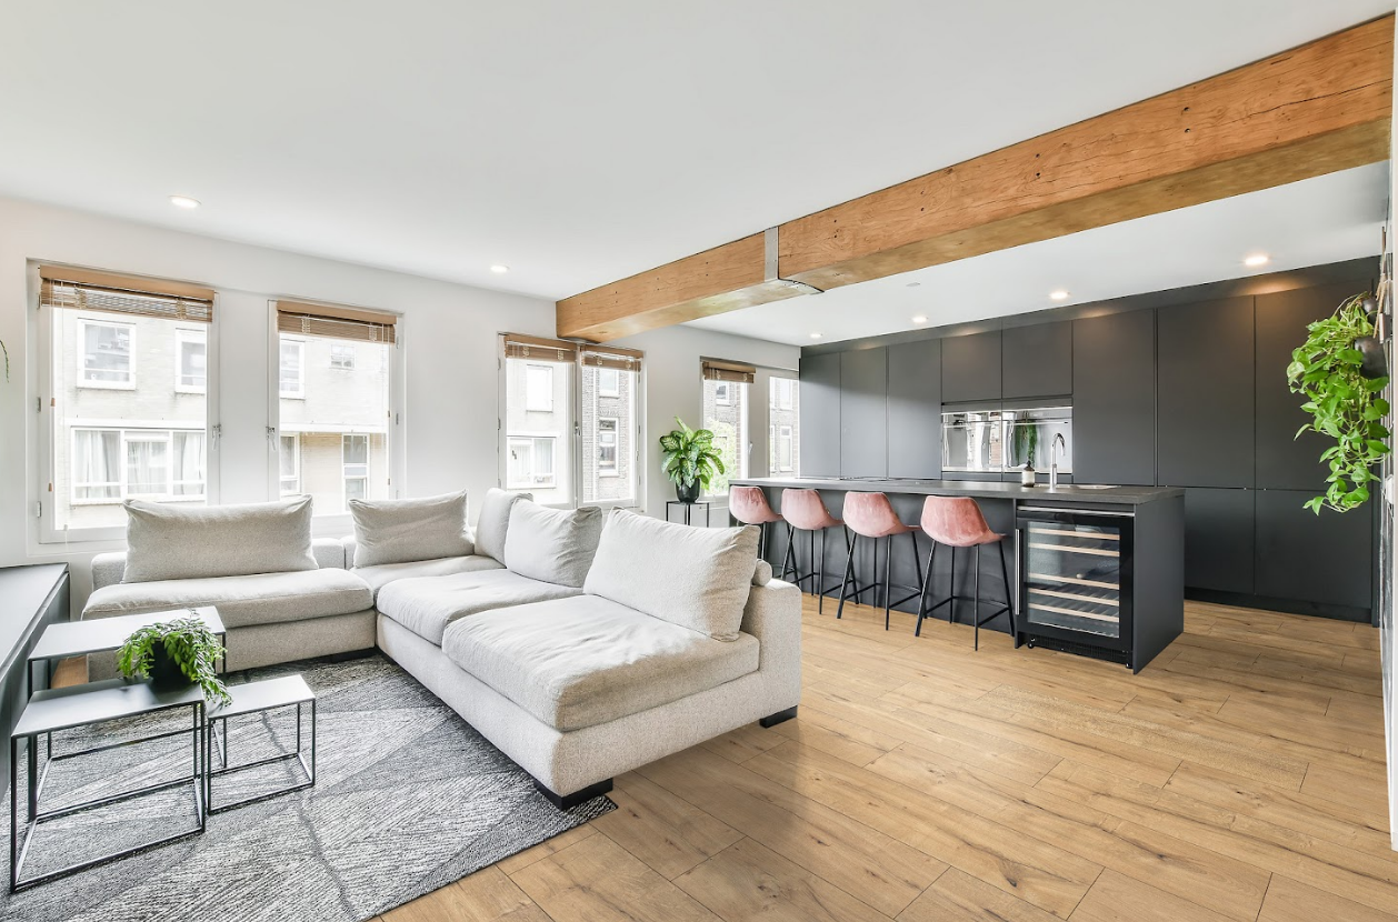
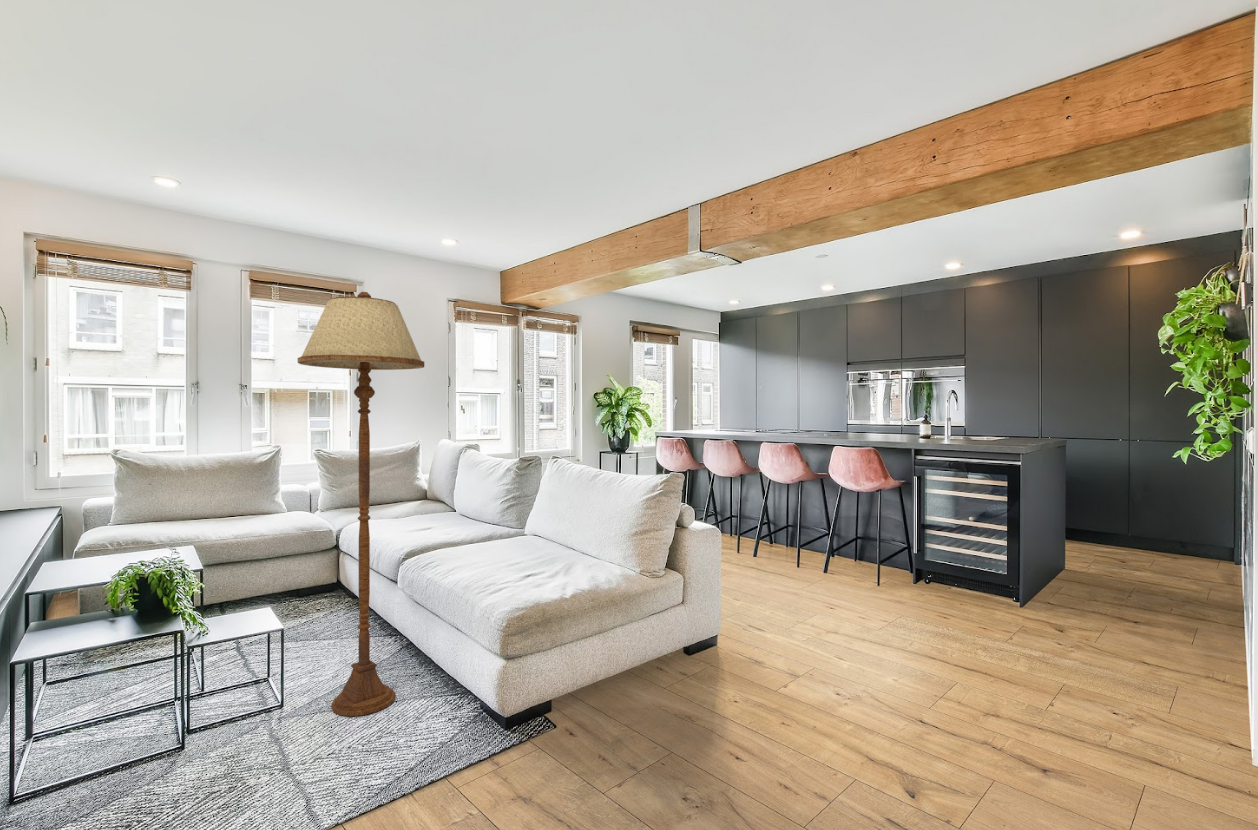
+ floor lamp [297,291,425,717]
